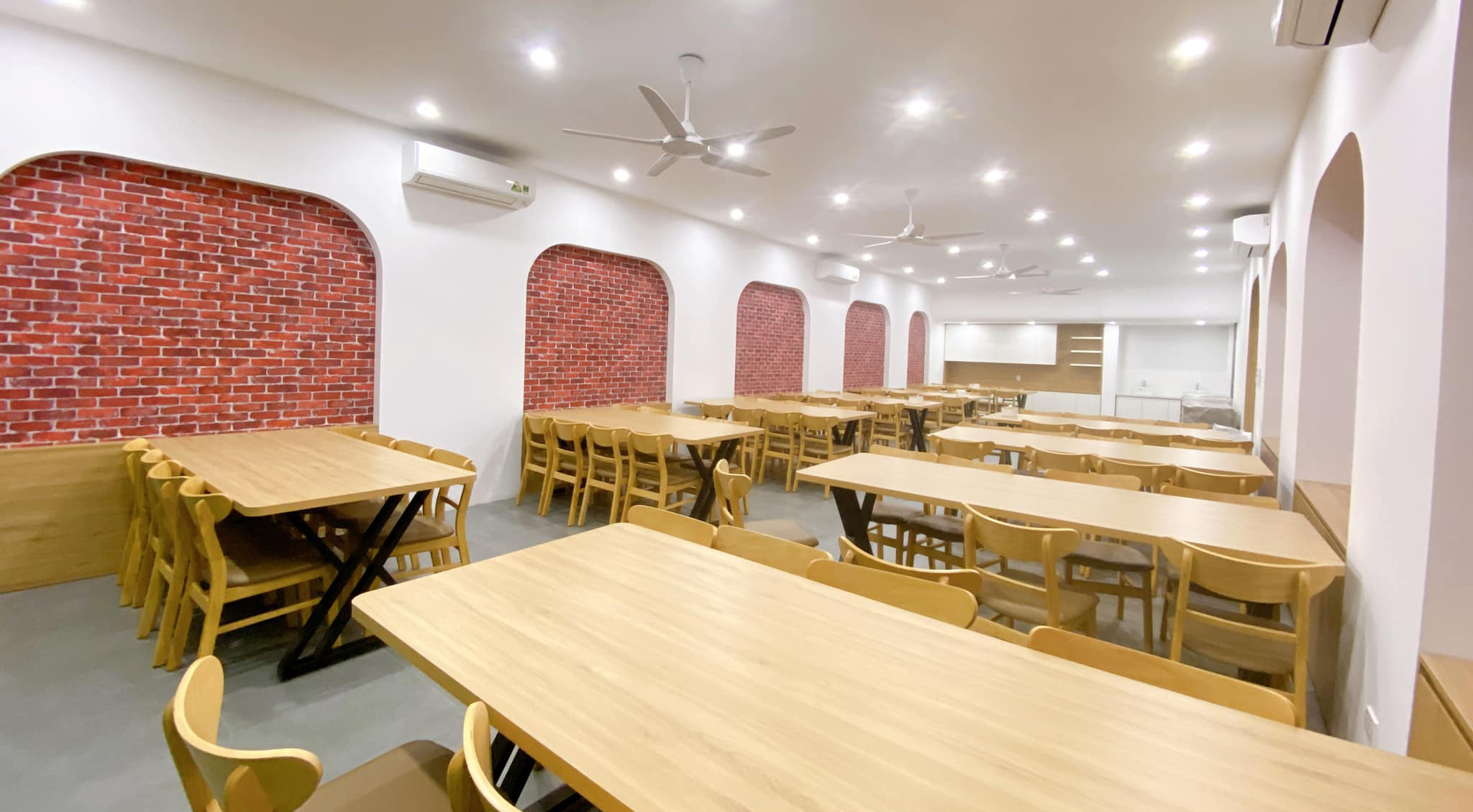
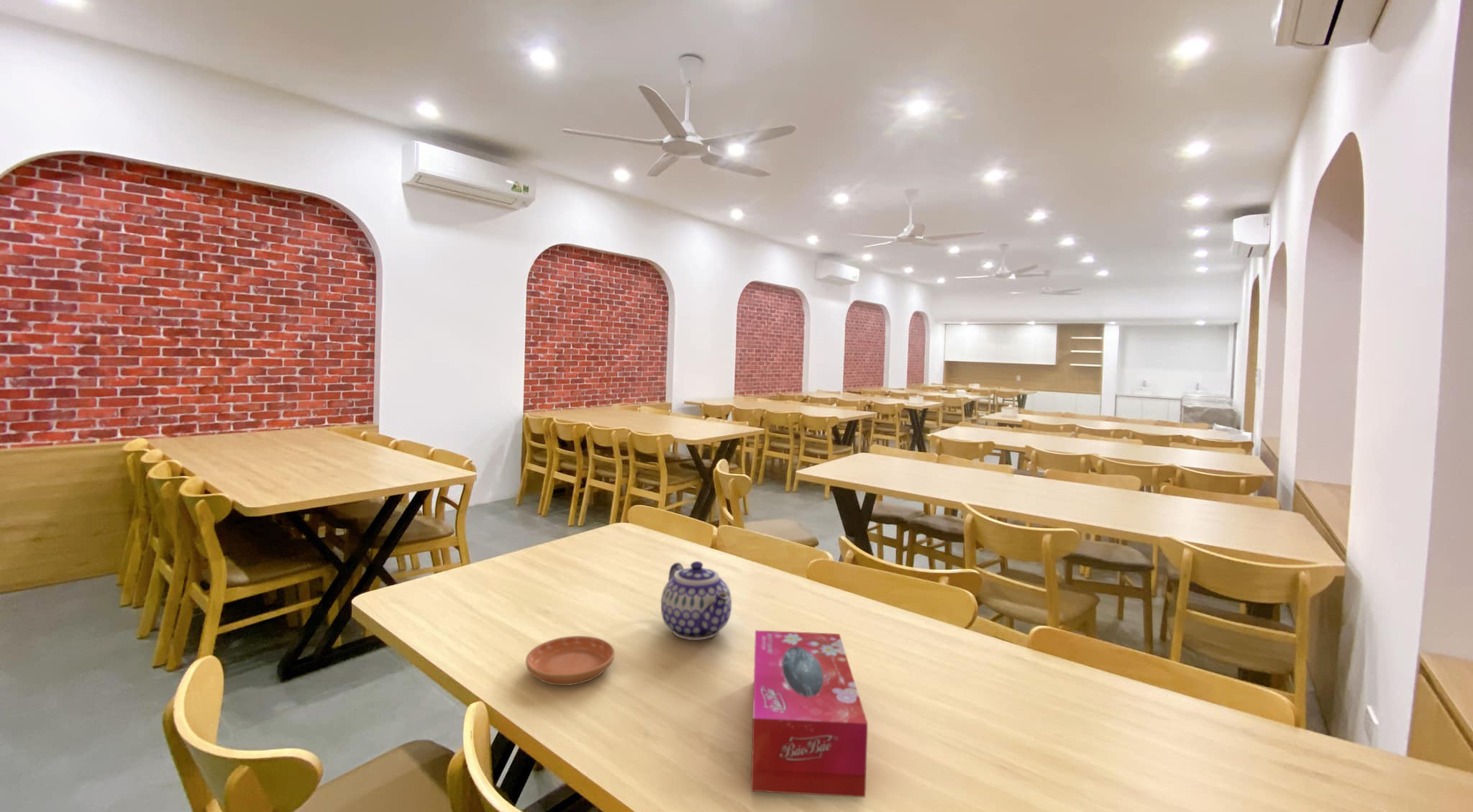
+ tissue box [750,629,868,798]
+ teapot [660,560,732,641]
+ saucer [525,635,616,686]
